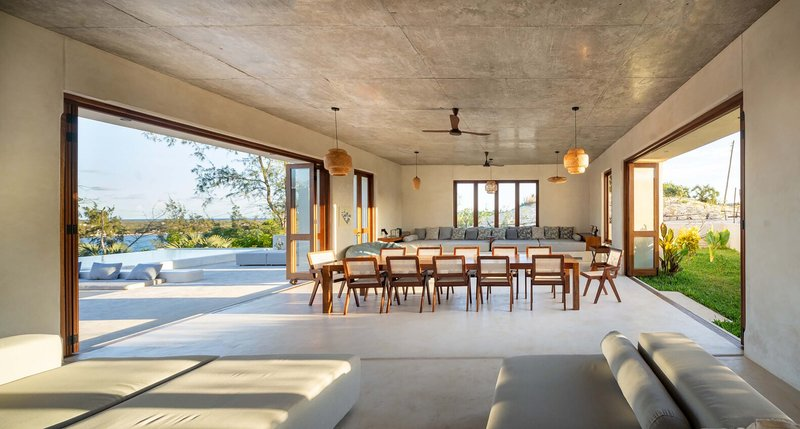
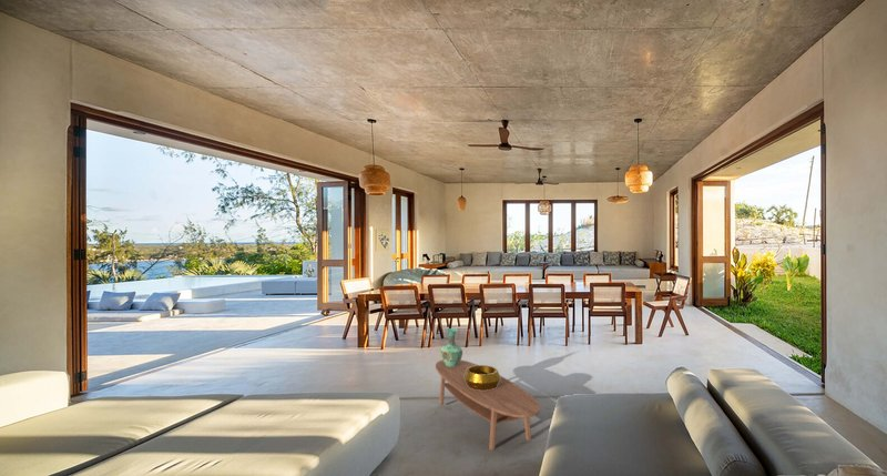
+ coffee table [435,359,541,452]
+ decorative bowl [463,364,501,391]
+ vase [440,327,463,366]
